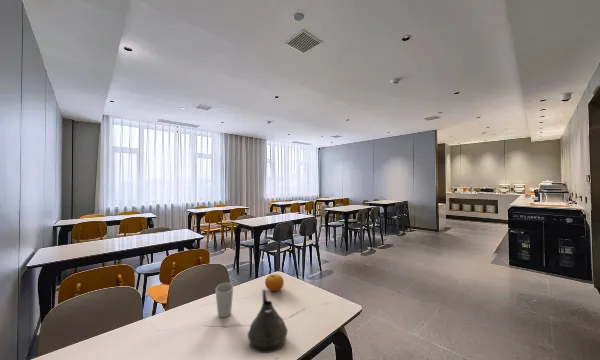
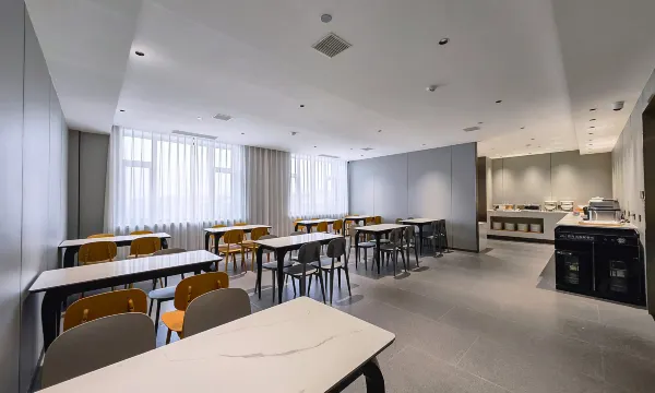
- teapot [246,288,289,354]
- fruit [264,273,285,292]
- cup [215,282,234,318]
